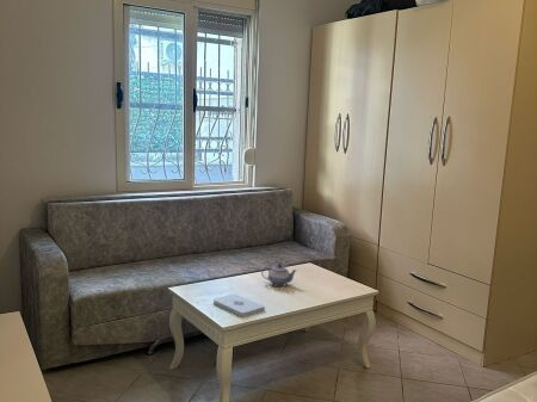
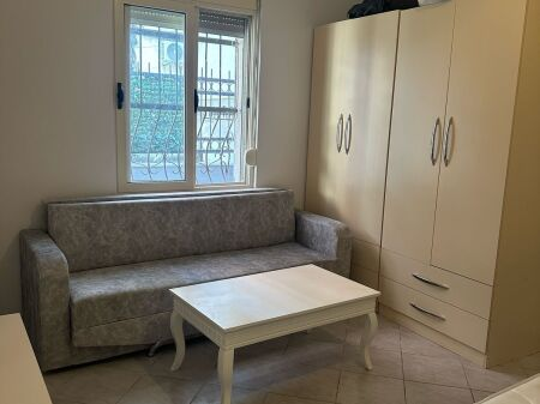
- teapot [260,262,297,287]
- notepad [212,292,266,317]
